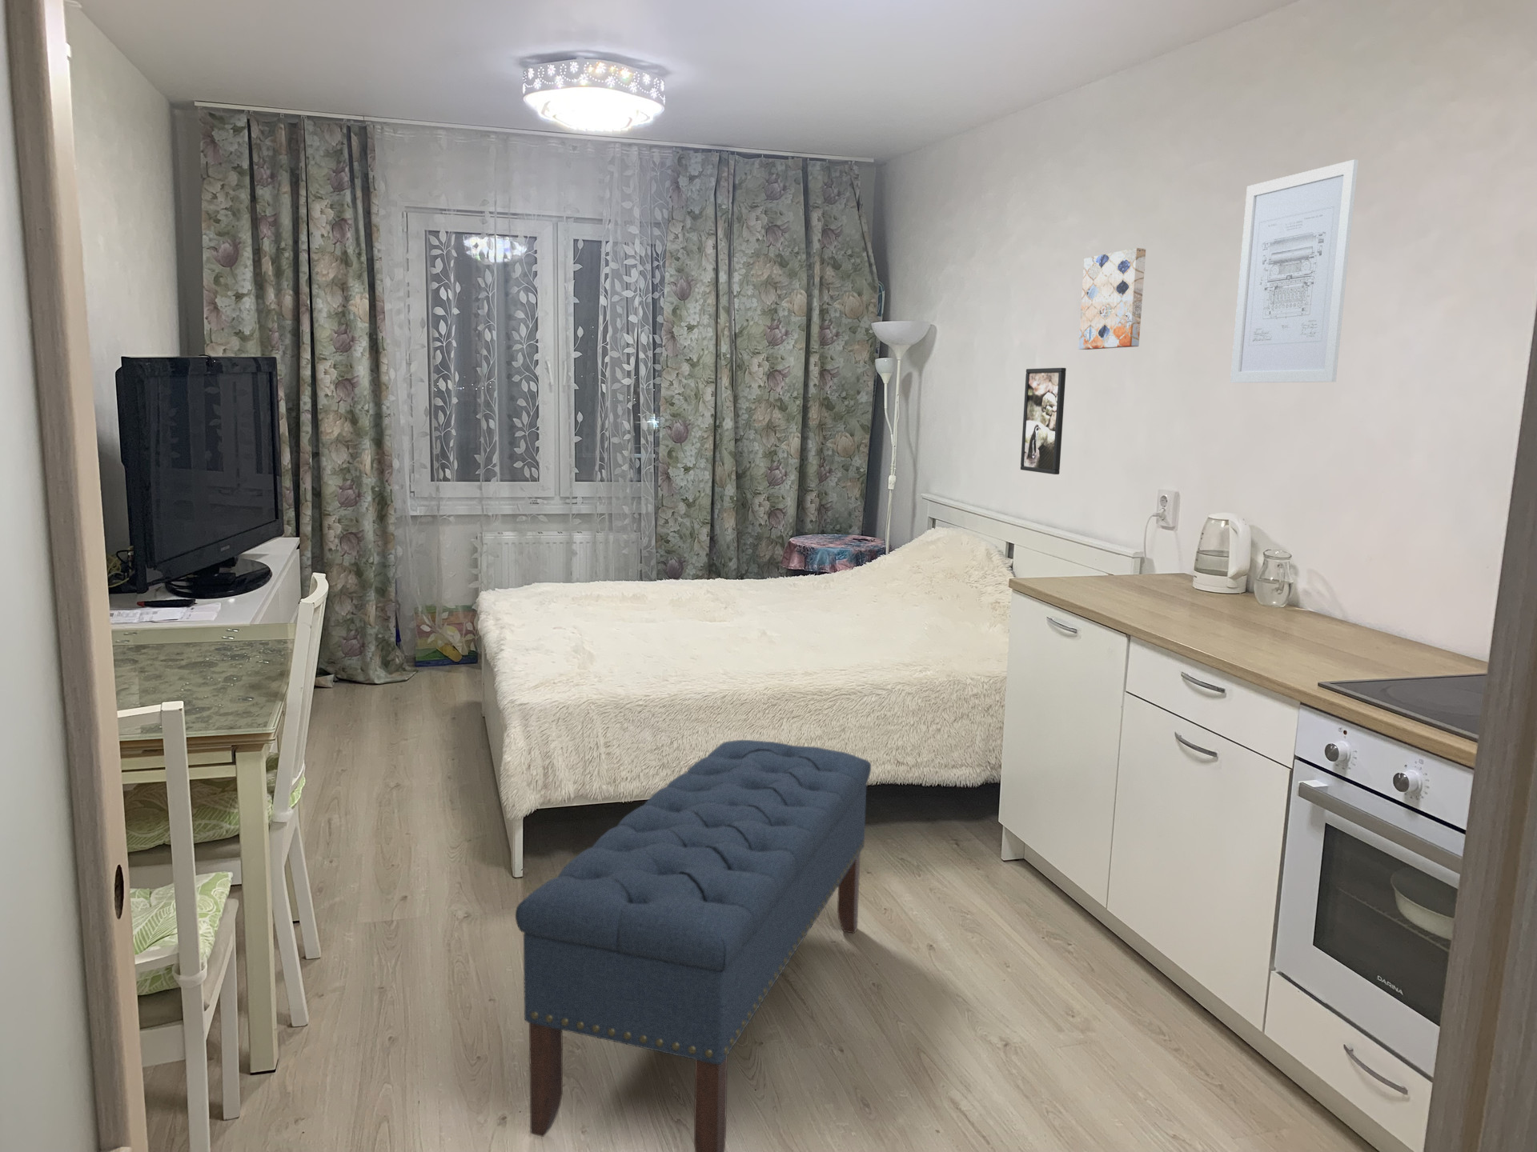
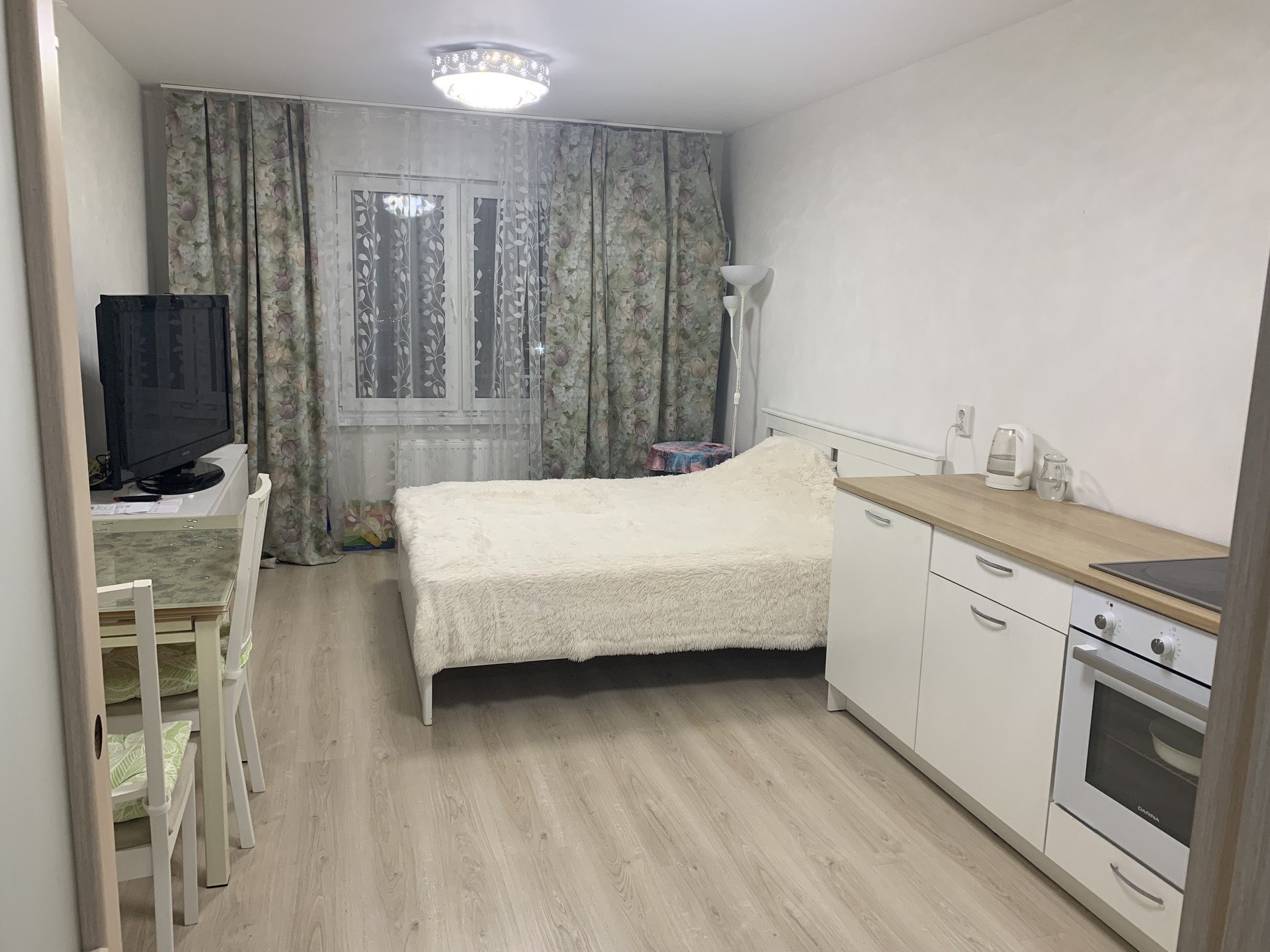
- wall art [1077,247,1146,351]
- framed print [1020,367,1067,476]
- bench [514,739,871,1152]
- wall art [1230,160,1359,384]
